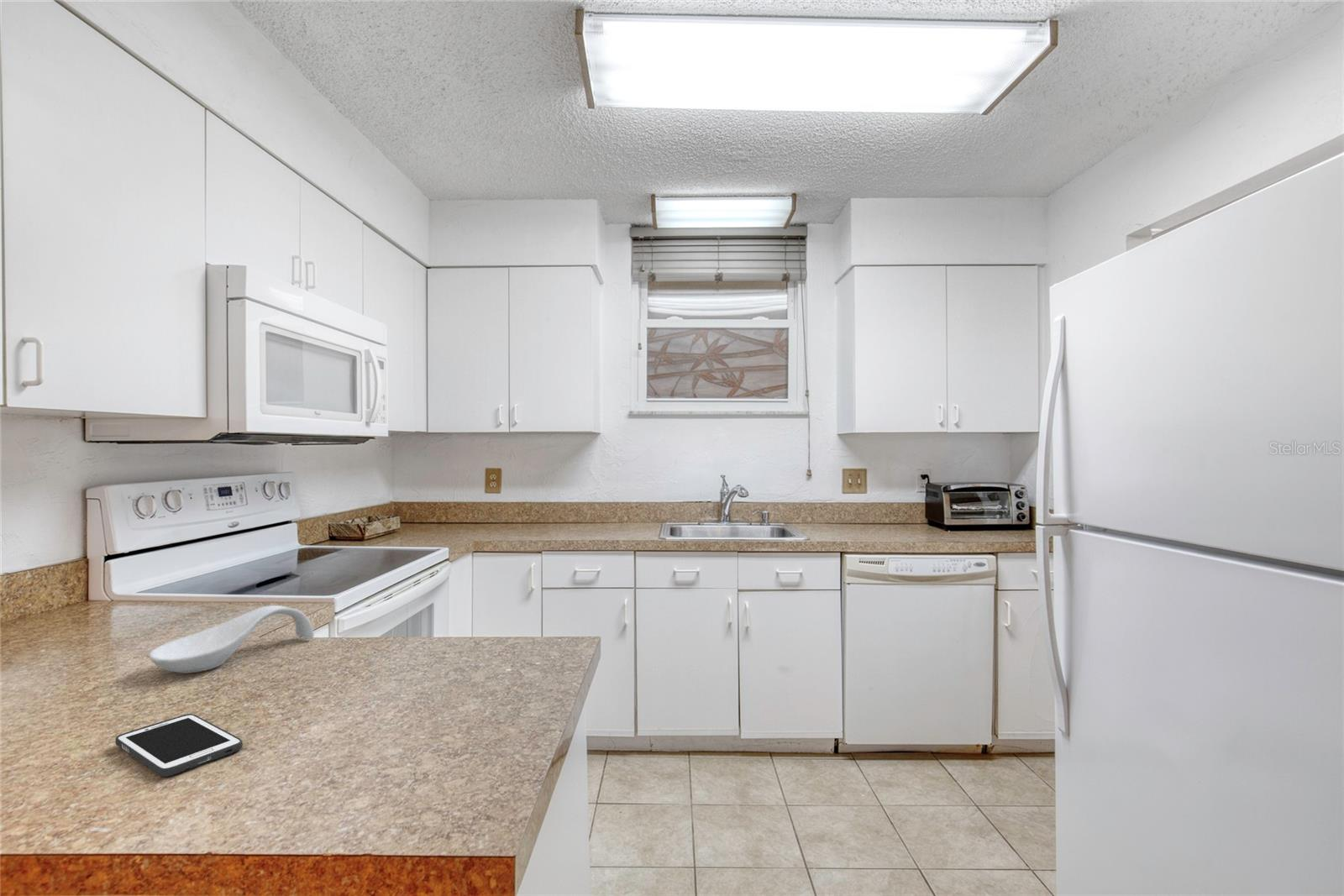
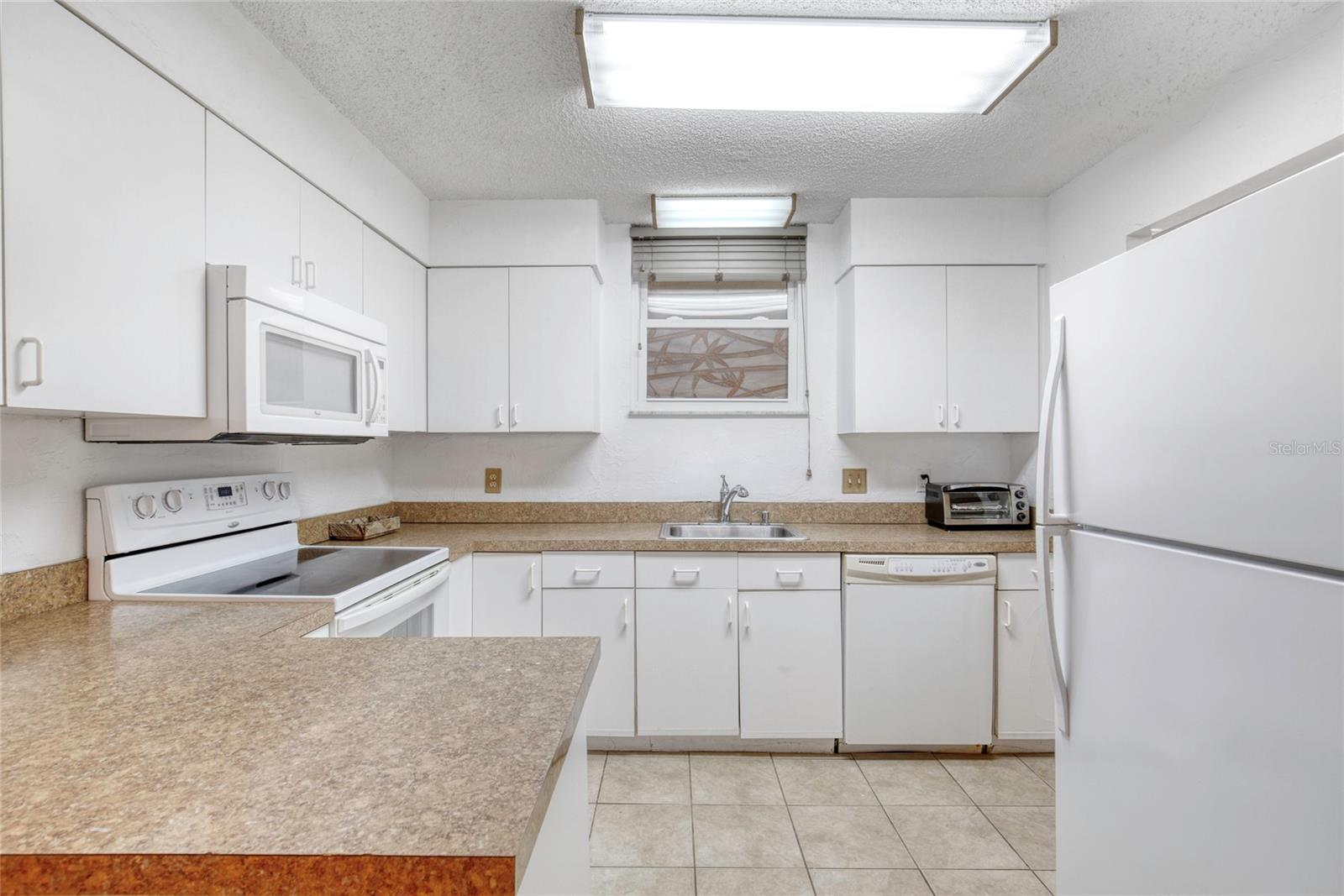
- cell phone [114,713,244,778]
- spoon rest [148,605,315,674]
